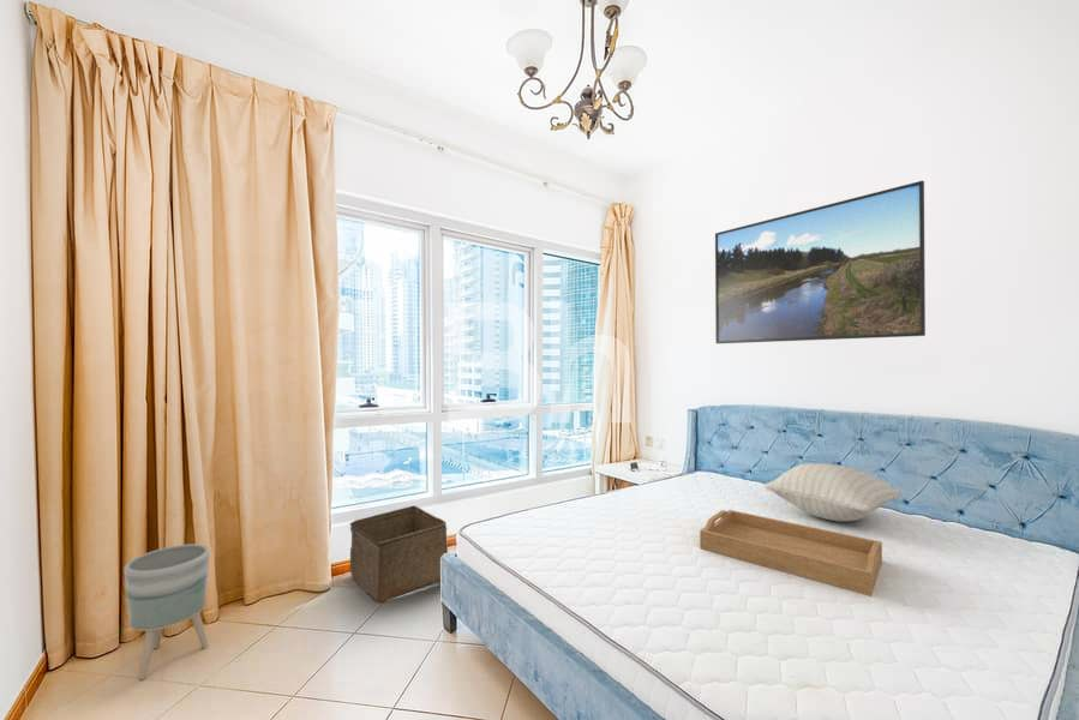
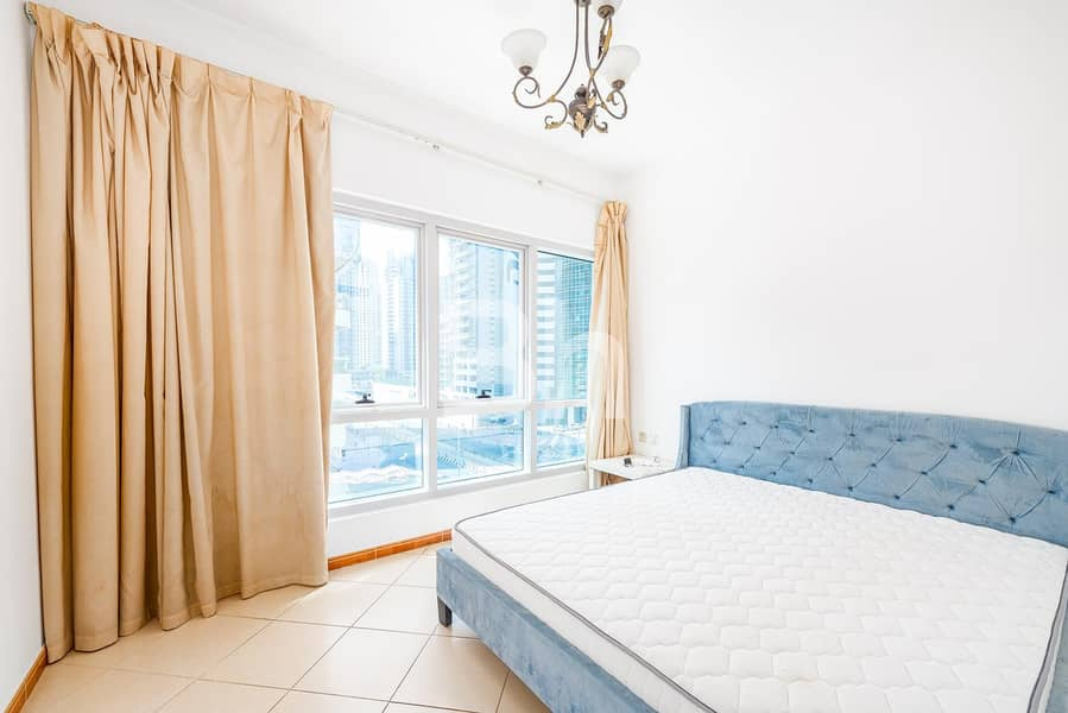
- pillow [763,462,903,523]
- serving tray [699,509,883,598]
- storage bin [349,504,449,605]
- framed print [714,180,927,344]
- planter [122,544,211,680]
